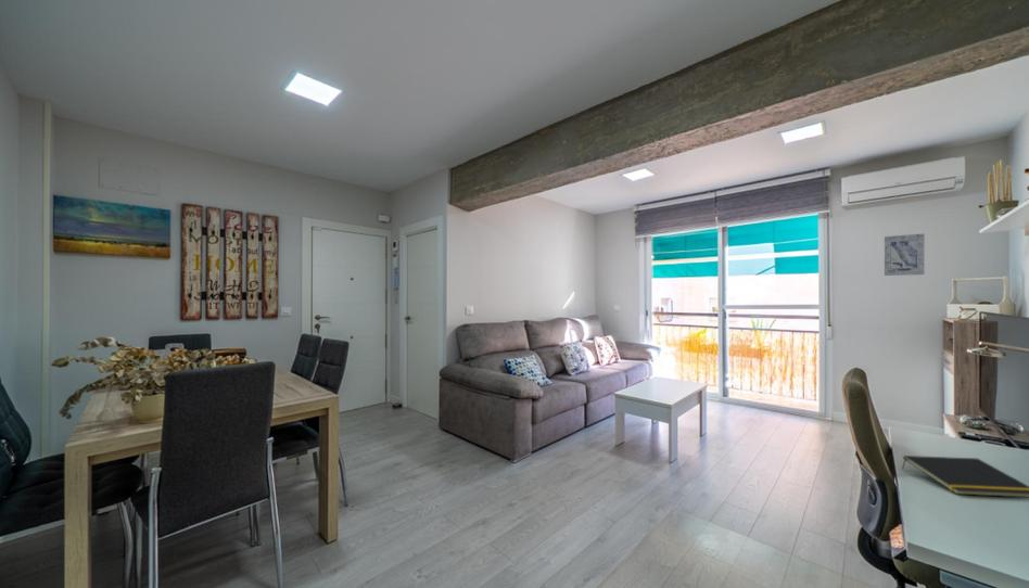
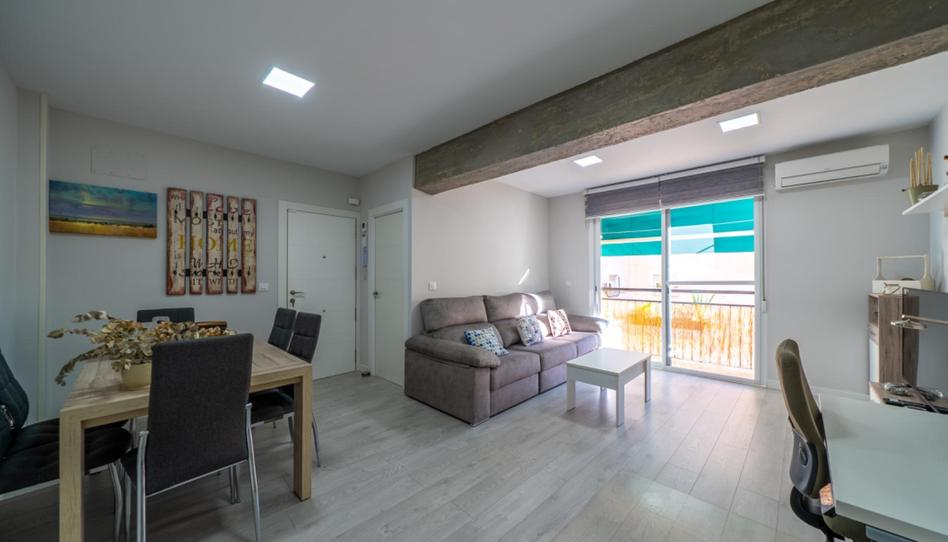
- wall art [884,232,926,277]
- notepad [901,455,1029,499]
